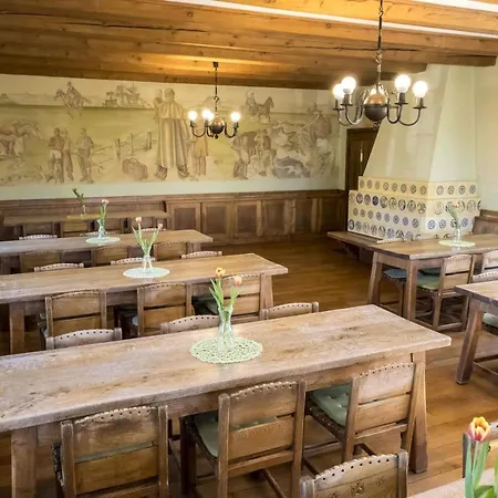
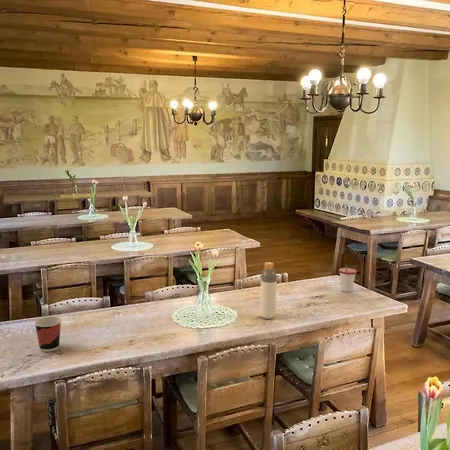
+ cup [34,316,62,353]
+ cup [338,264,357,293]
+ bottle [259,261,278,320]
